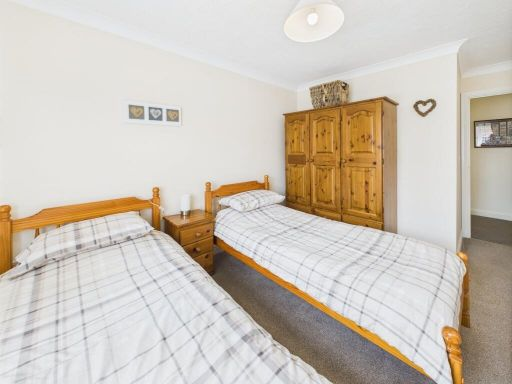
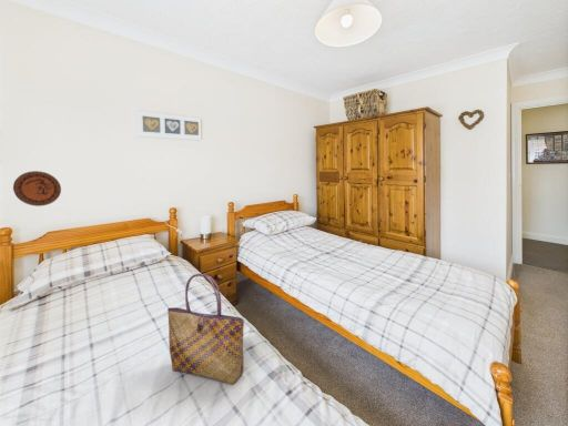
+ decorative plate [12,170,62,207]
+ tote bag [166,273,245,386]
